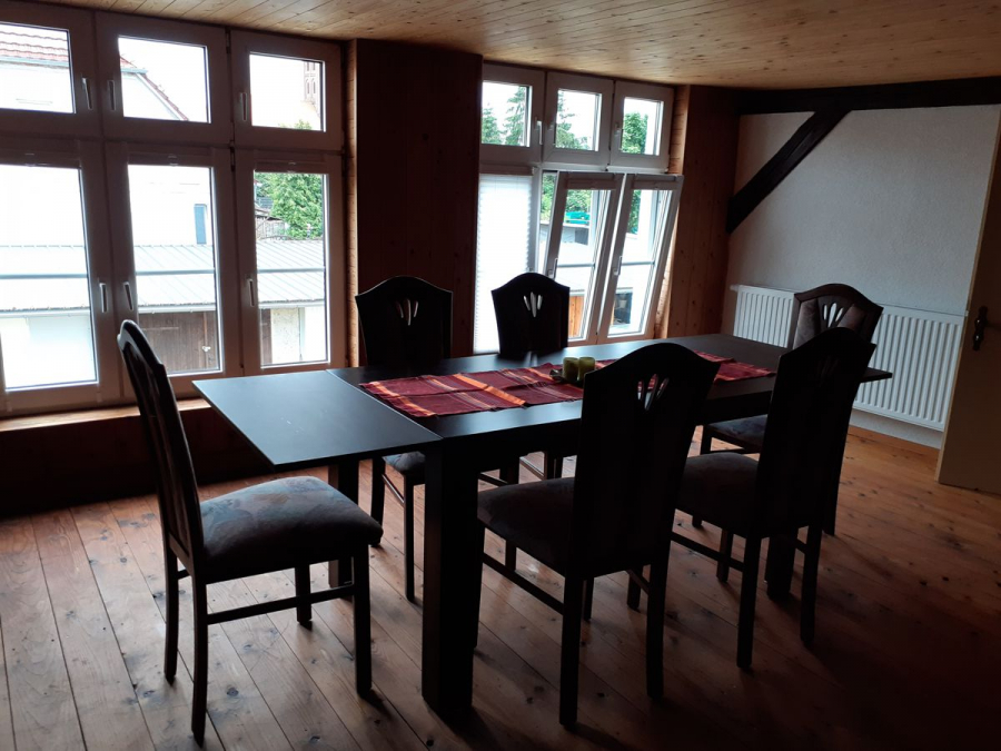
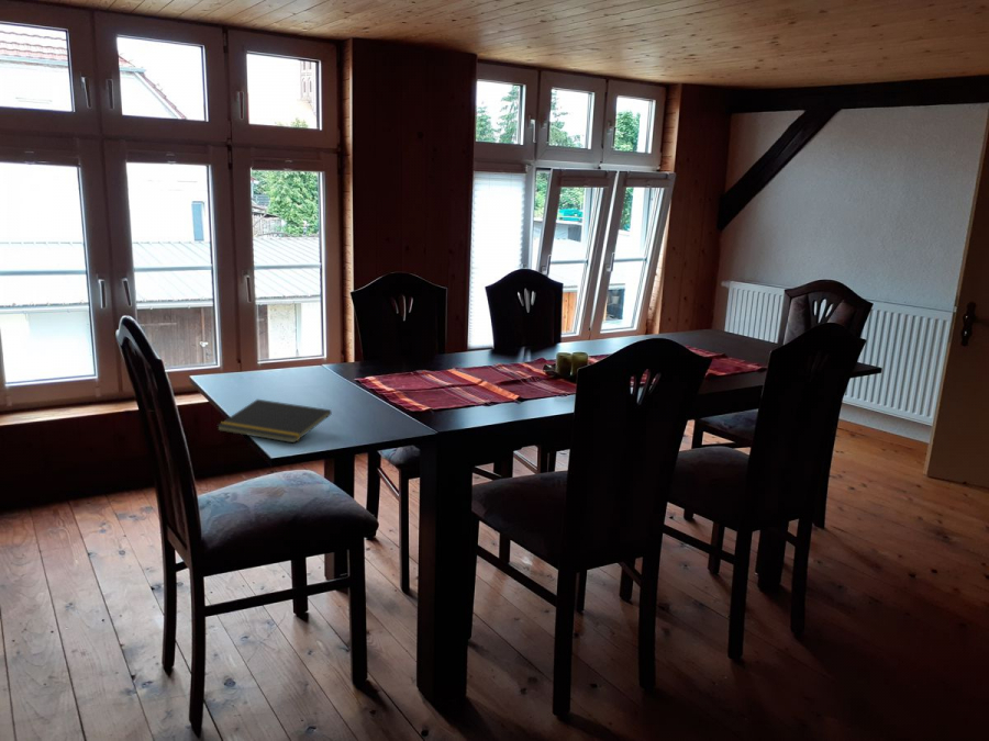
+ notepad [216,398,332,445]
